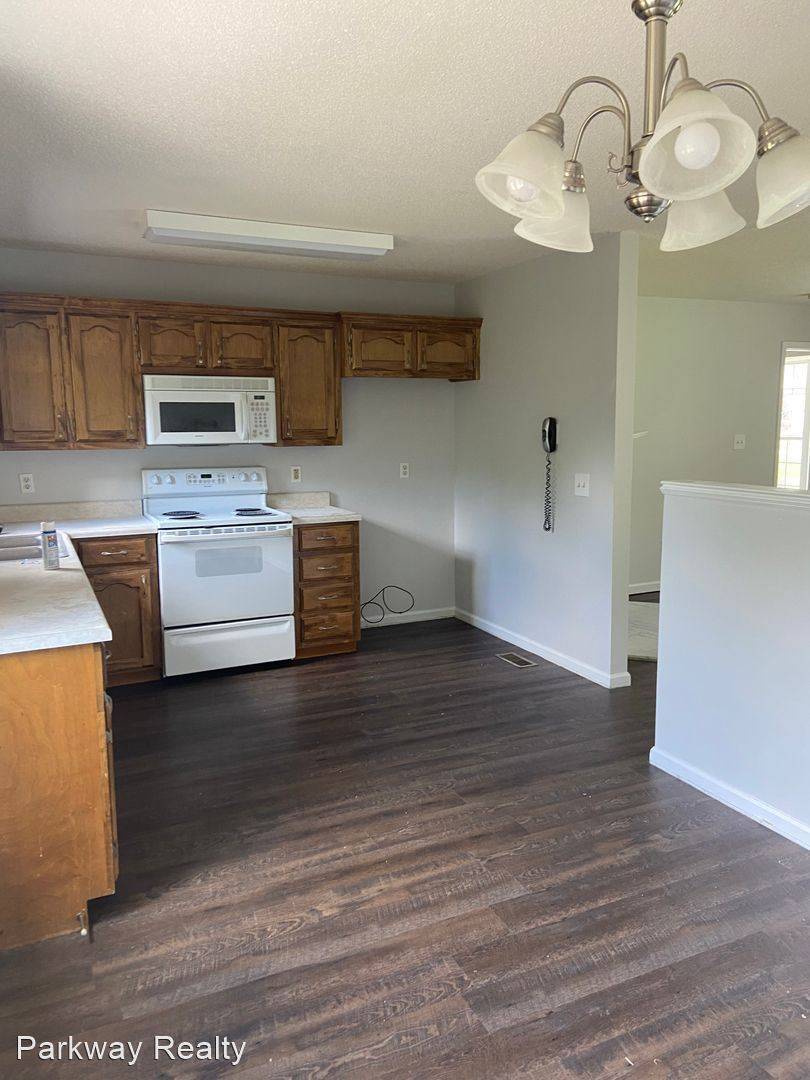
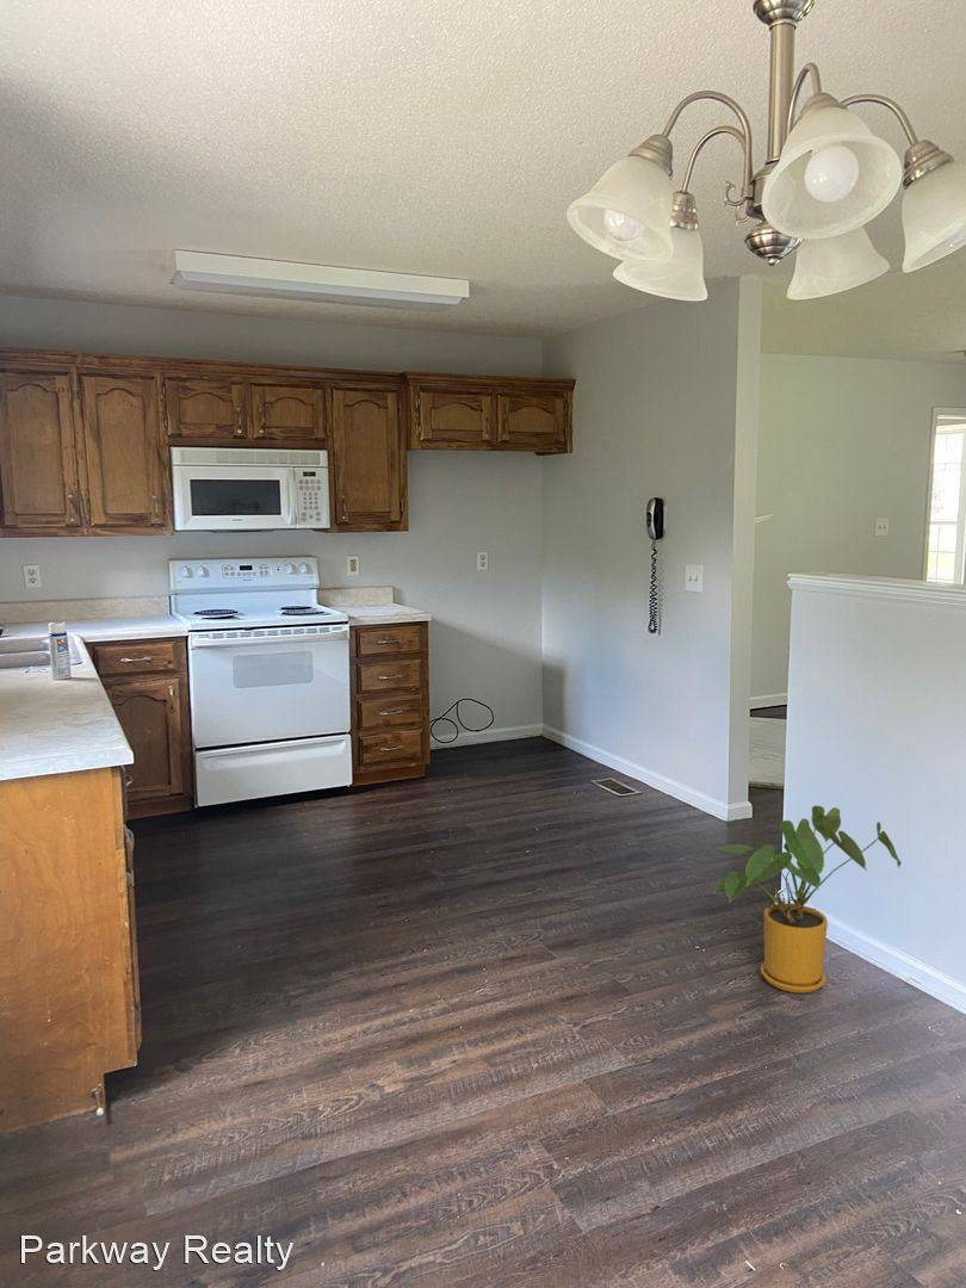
+ house plant [712,805,903,995]
